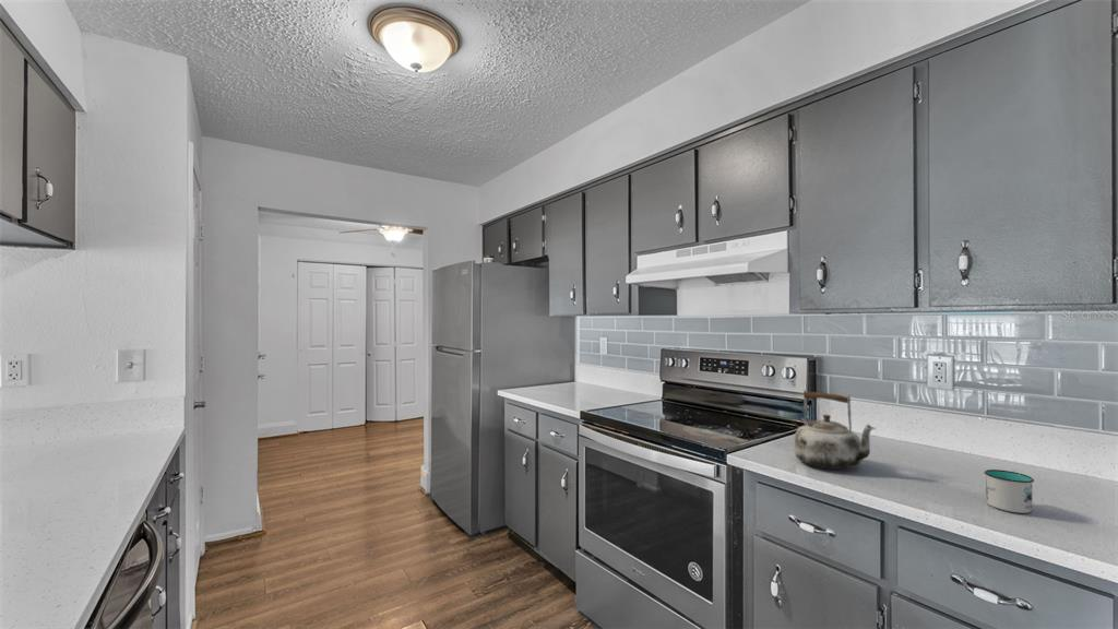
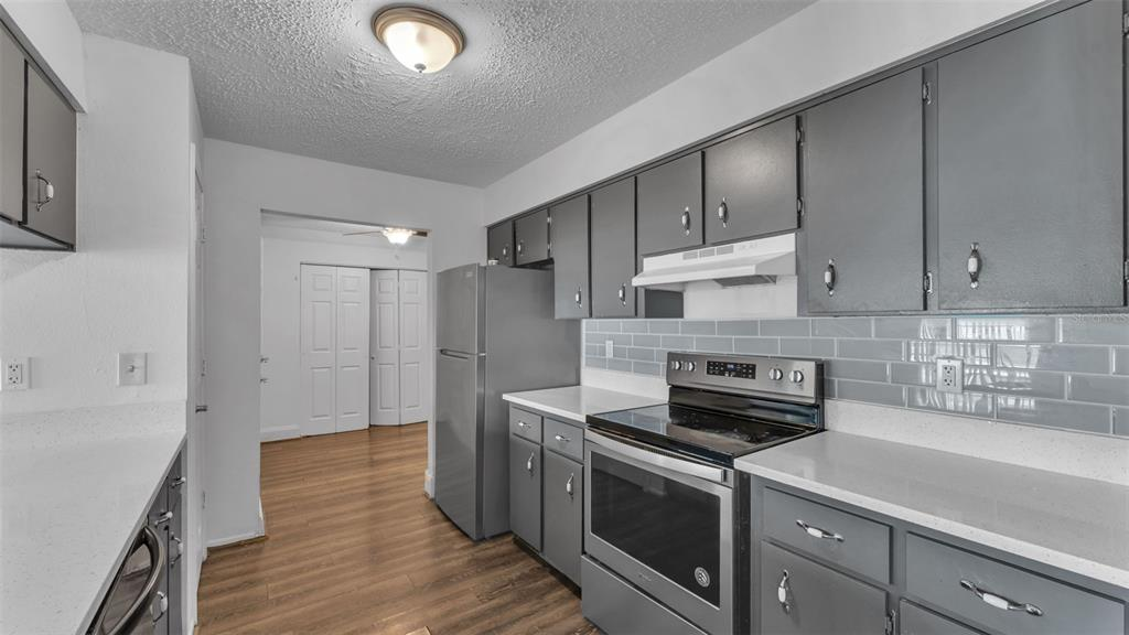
- kettle [794,389,877,471]
- mug [983,468,1035,514]
